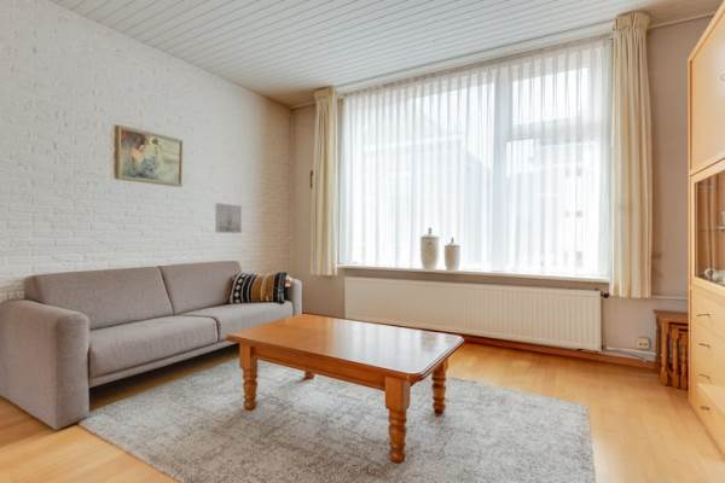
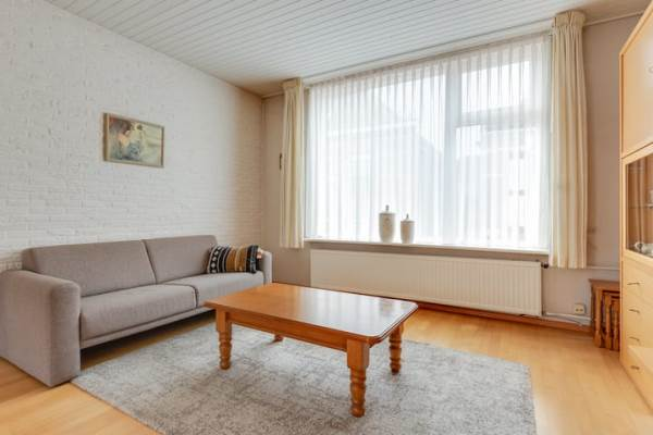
- wall art [214,202,243,234]
